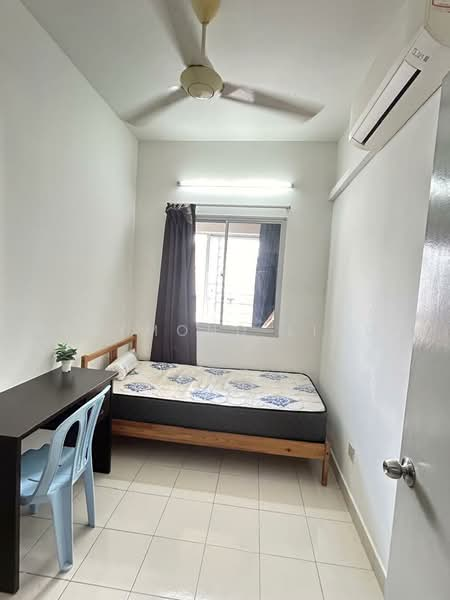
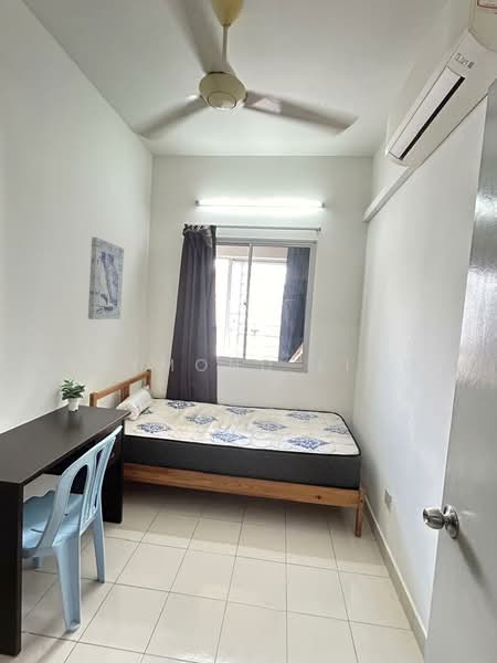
+ wall art [87,236,125,320]
